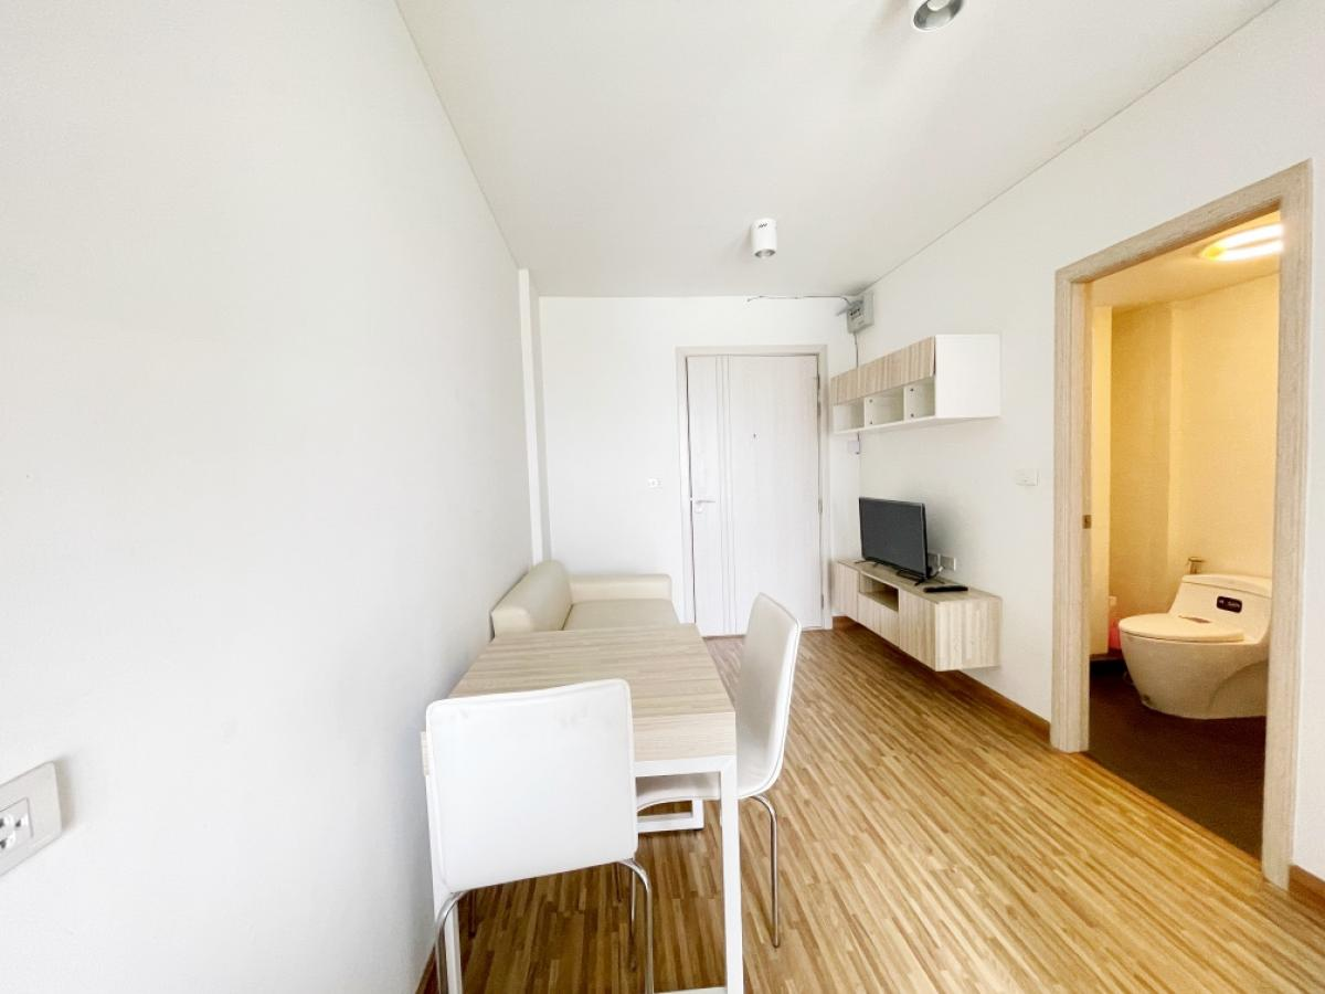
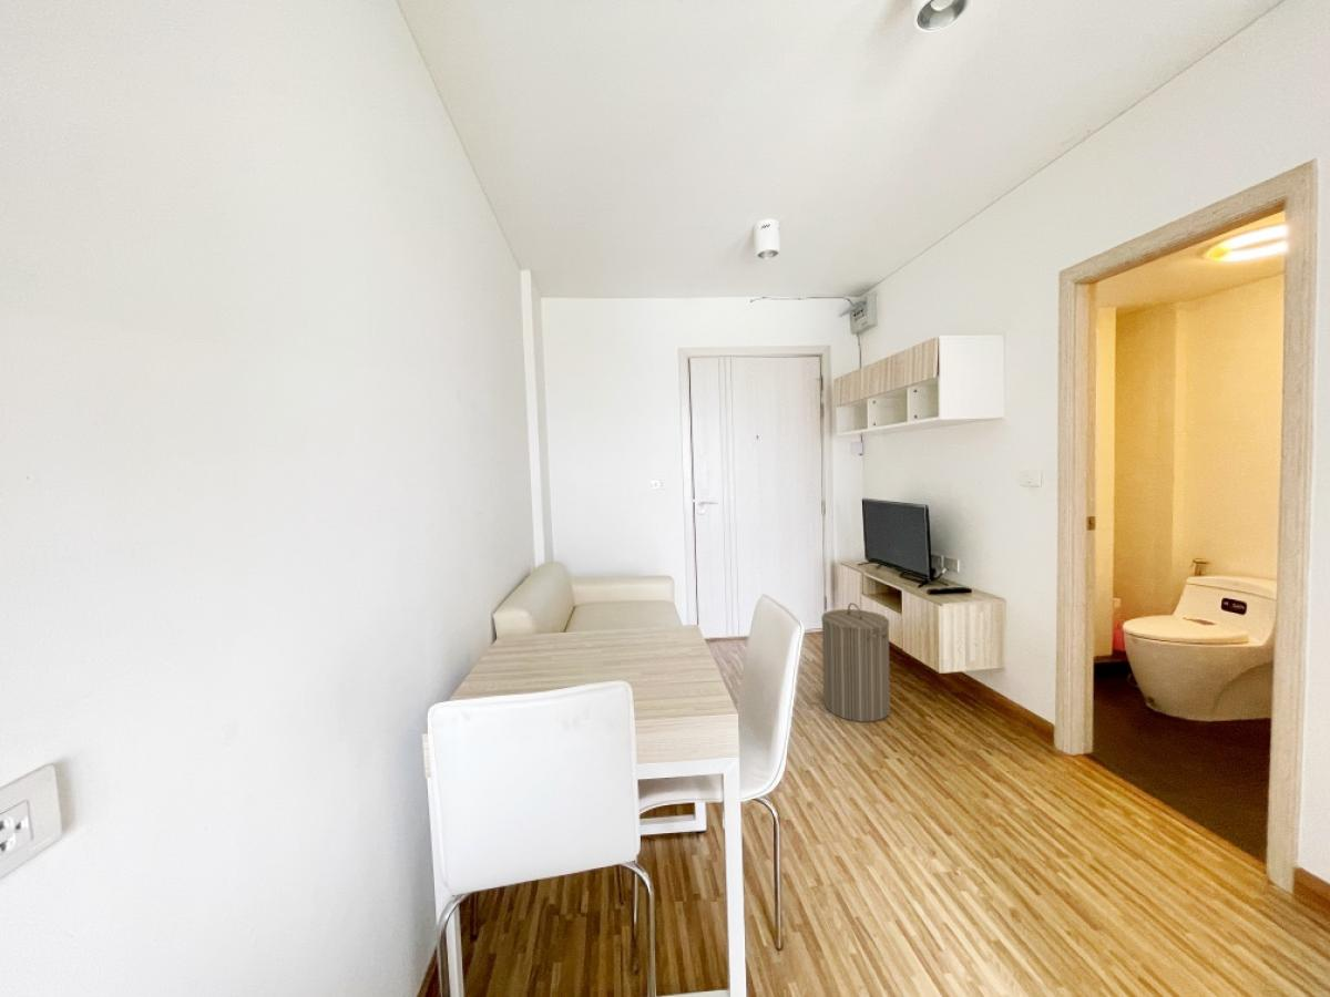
+ laundry hamper [820,602,891,723]
